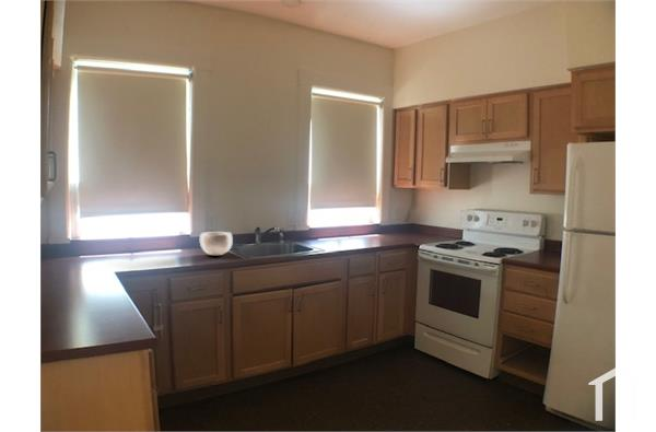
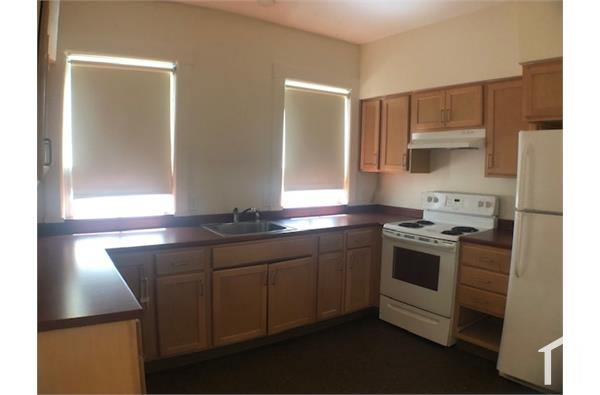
- bowl [199,231,234,256]
